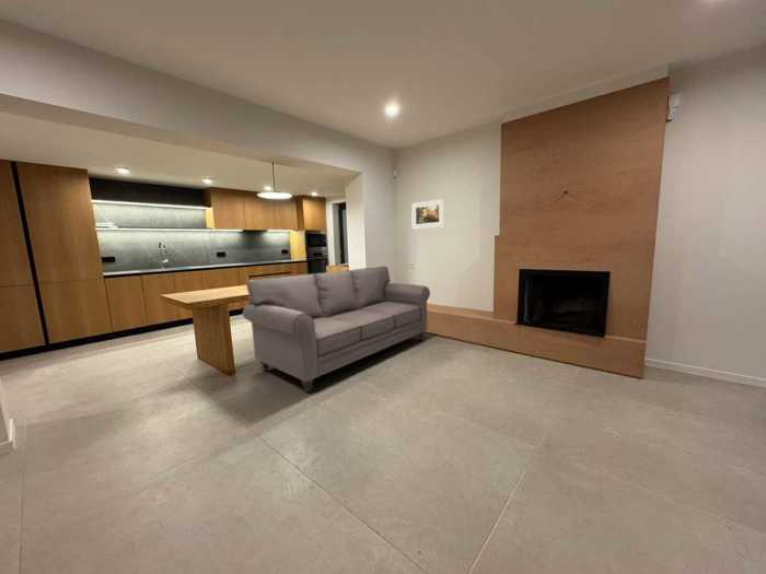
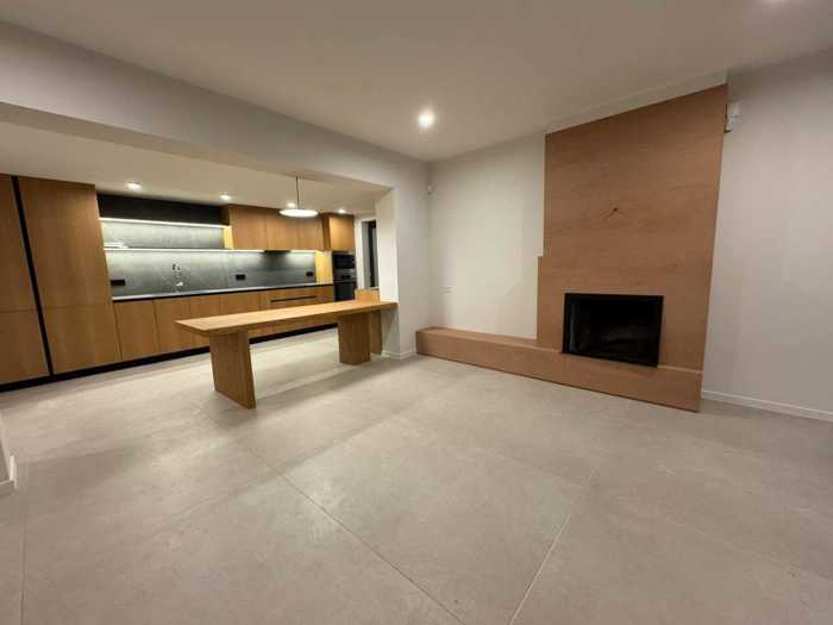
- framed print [410,198,445,231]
- sofa [242,266,431,394]
